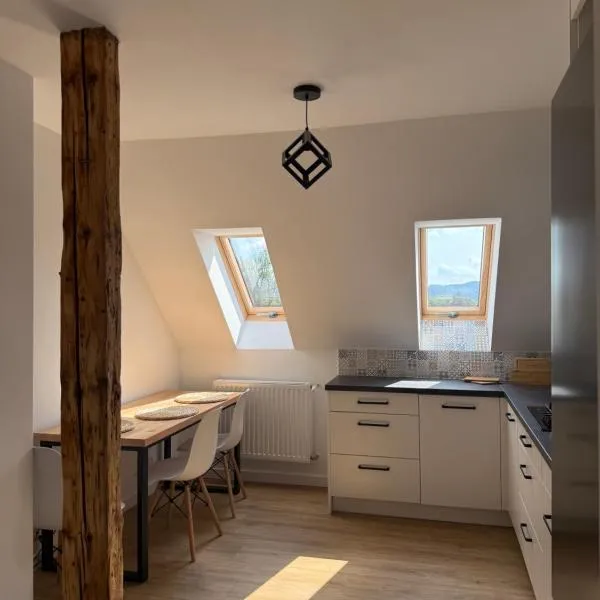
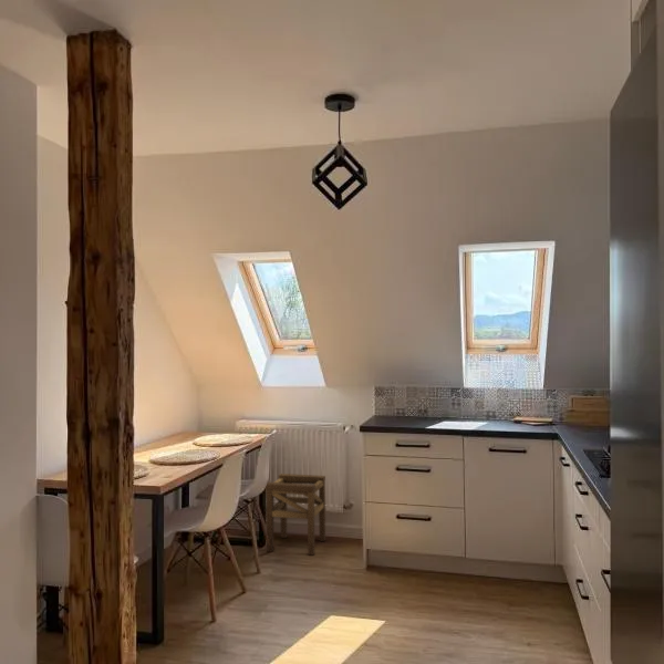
+ stool [264,473,326,557]
